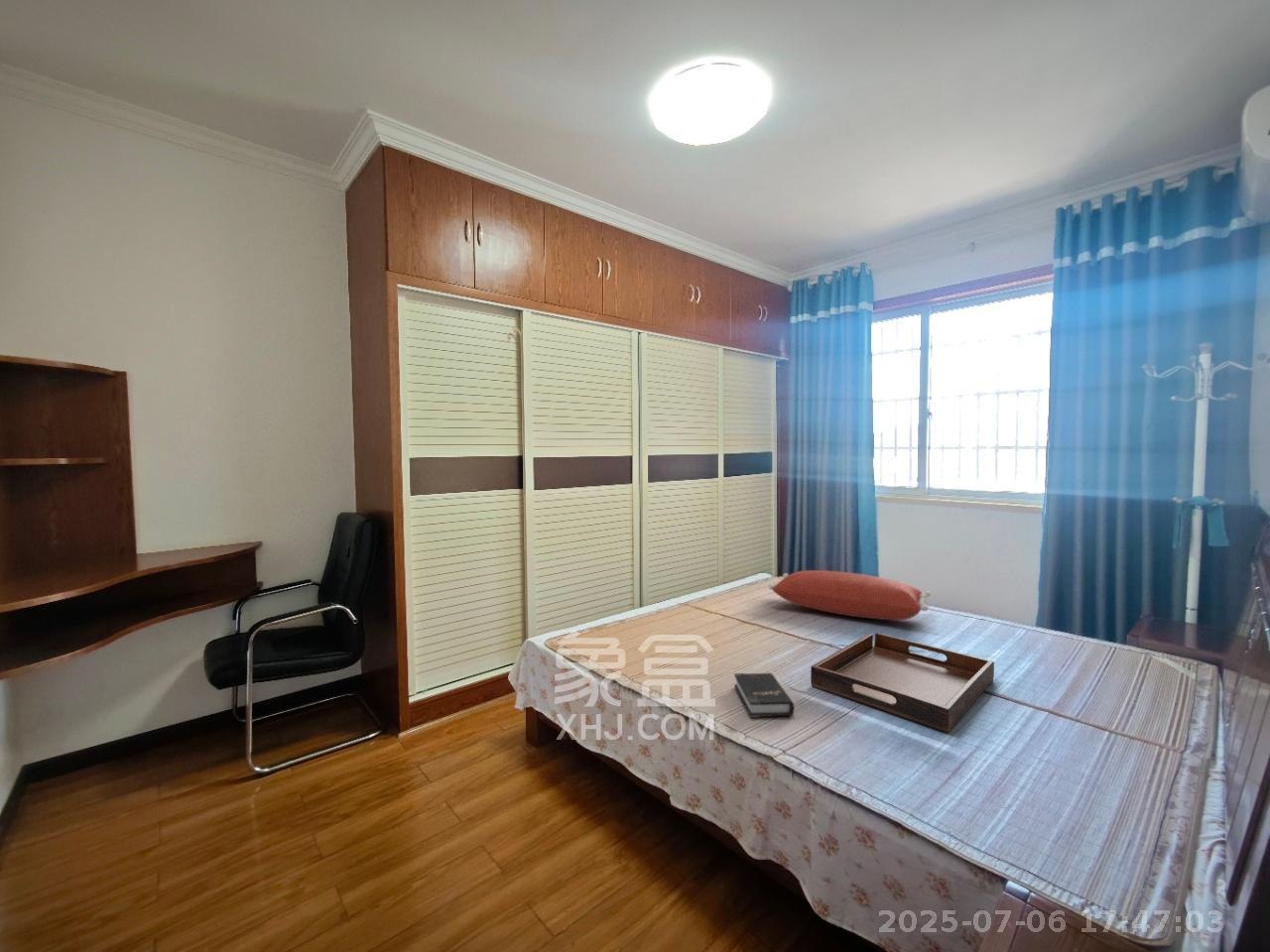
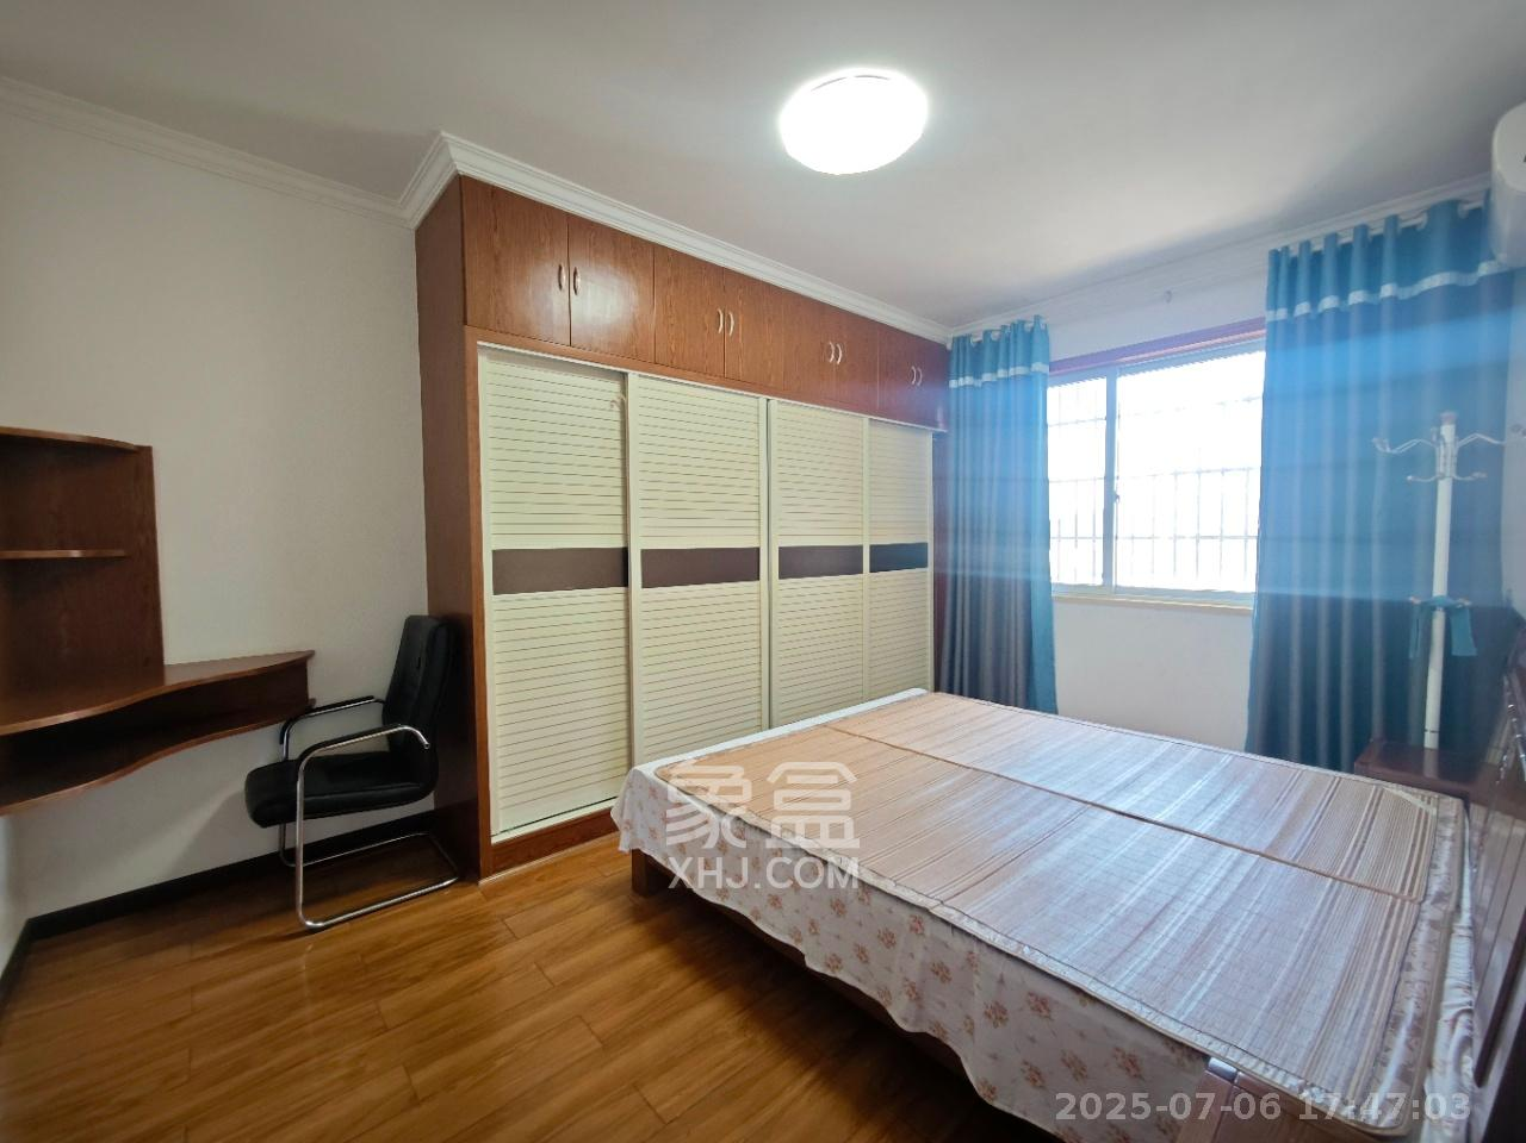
- serving tray [810,632,995,733]
- hardback book [733,672,795,719]
- pillow [767,569,932,621]
